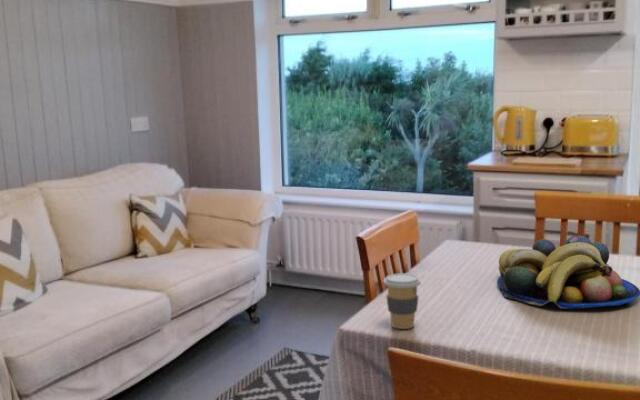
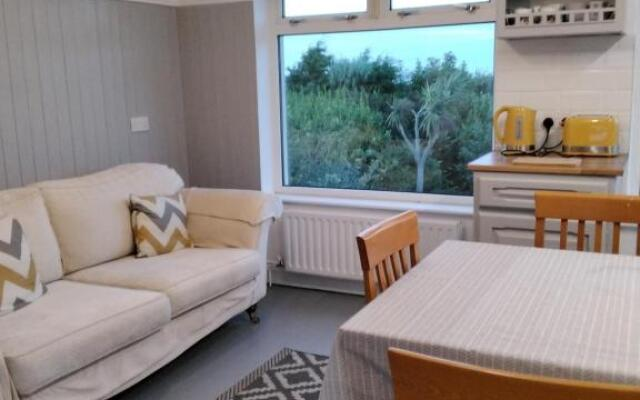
- coffee cup [382,272,422,330]
- fruit bowl [496,235,640,310]
